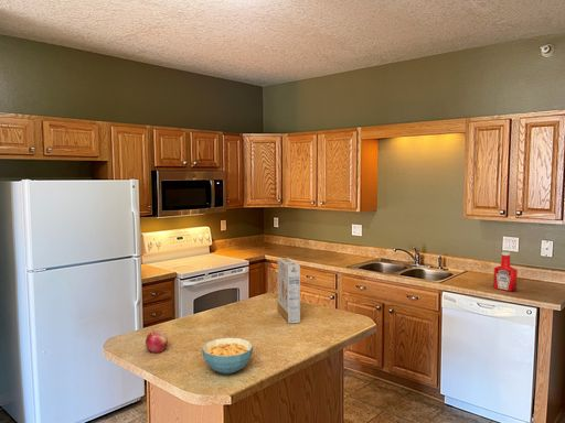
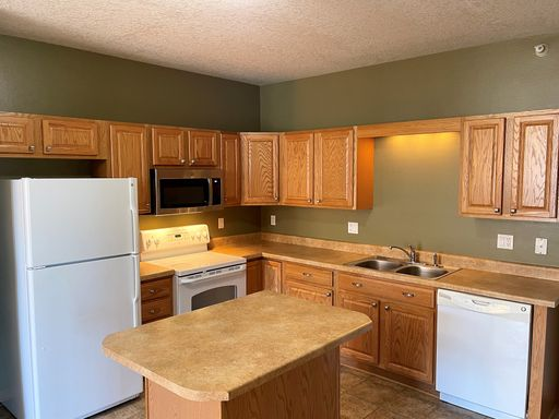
- soap bottle [492,251,519,293]
- cereal bowl [201,337,254,376]
- fruit [145,330,169,354]
- cereal box [277,257,301,325]
